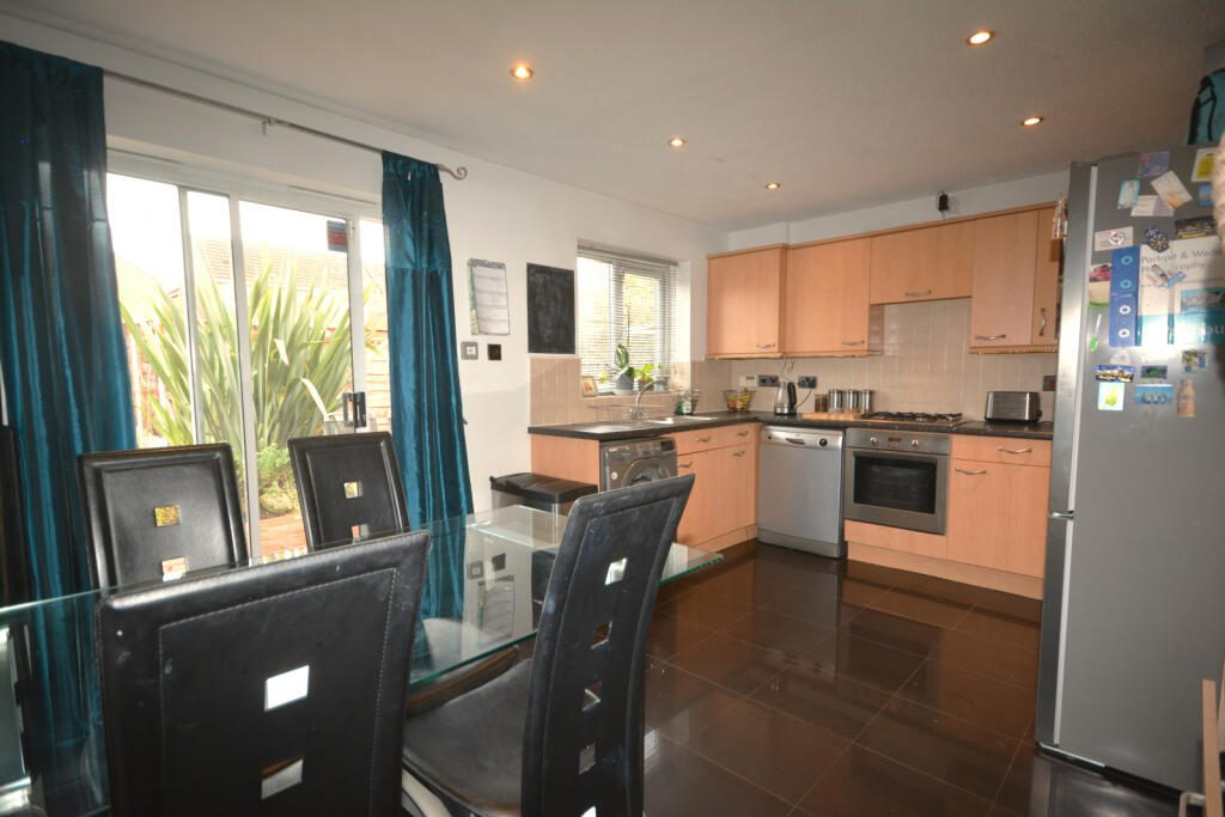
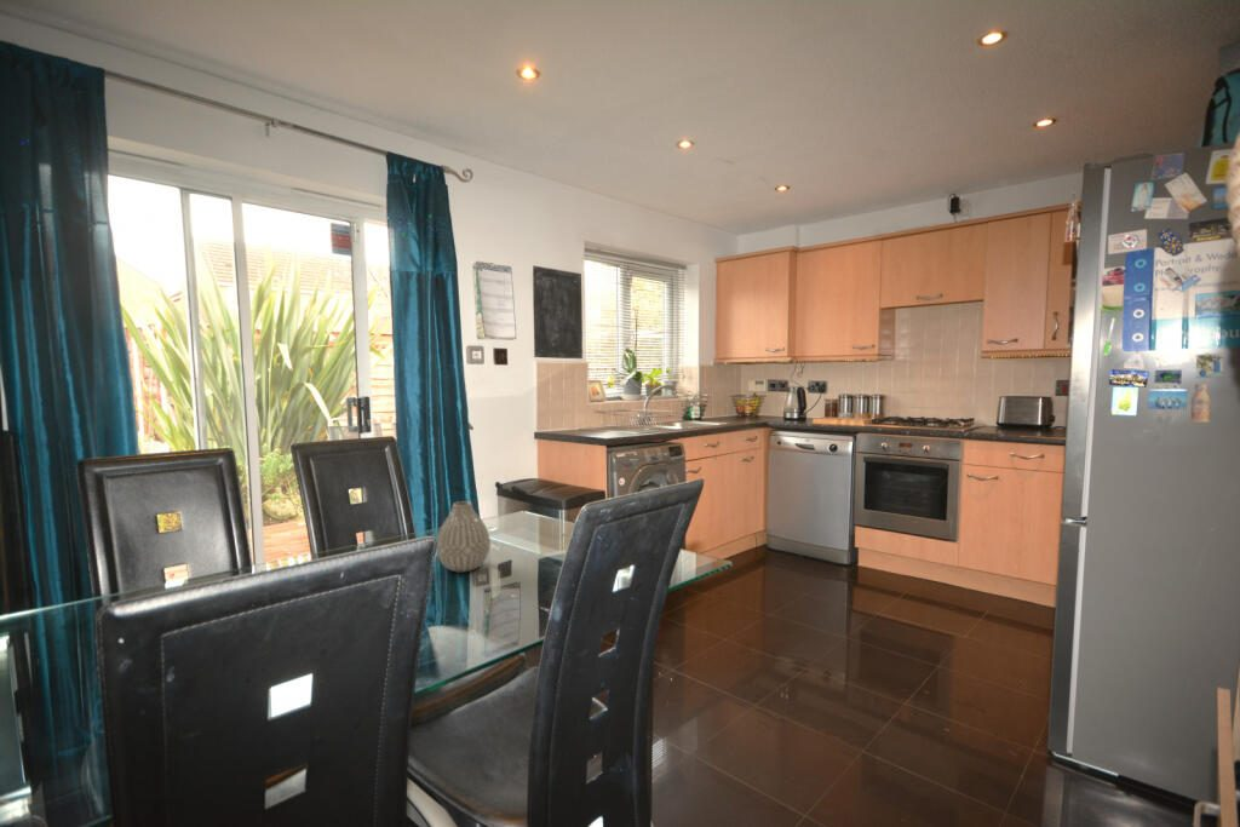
+ vase [436,500,492,573]
